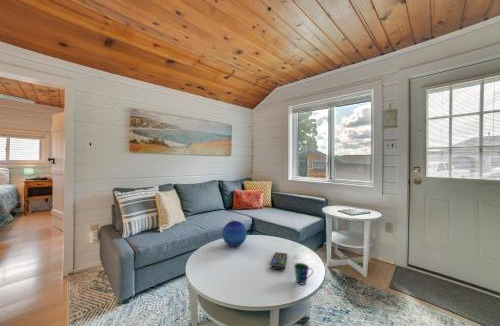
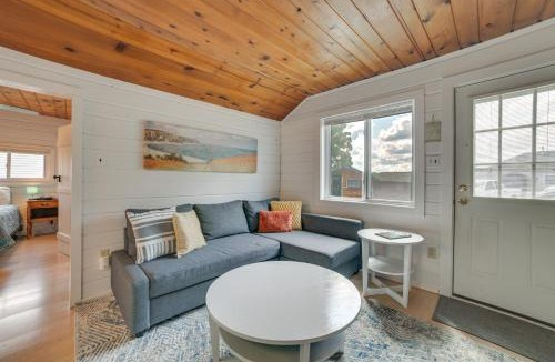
- decorative ball [221,220,248,248]
- remote control [270,251,288,271]
- cup [293,262,314,285]
